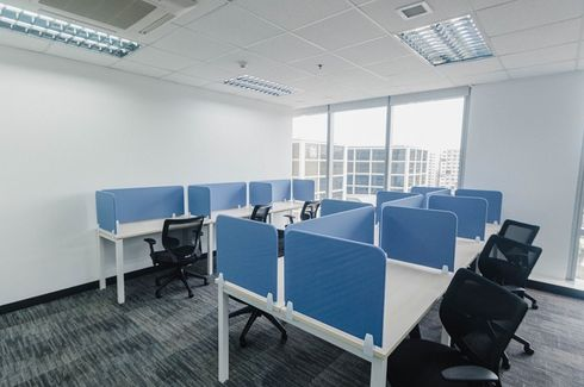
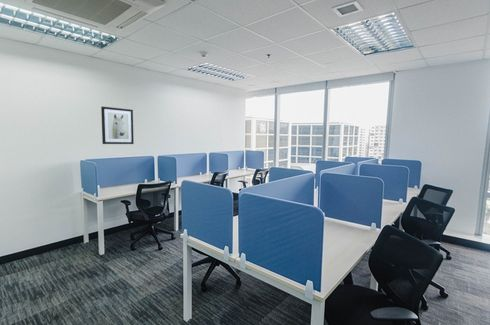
+ wall art [100,106,135,145]
